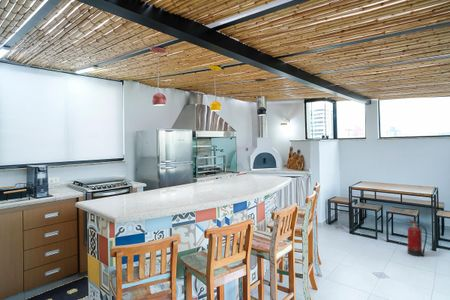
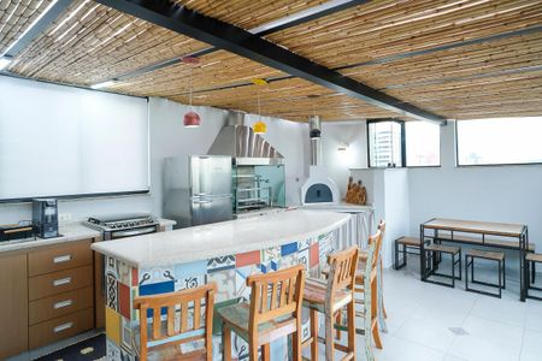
- fire extinguisher [405,217,428,257]
